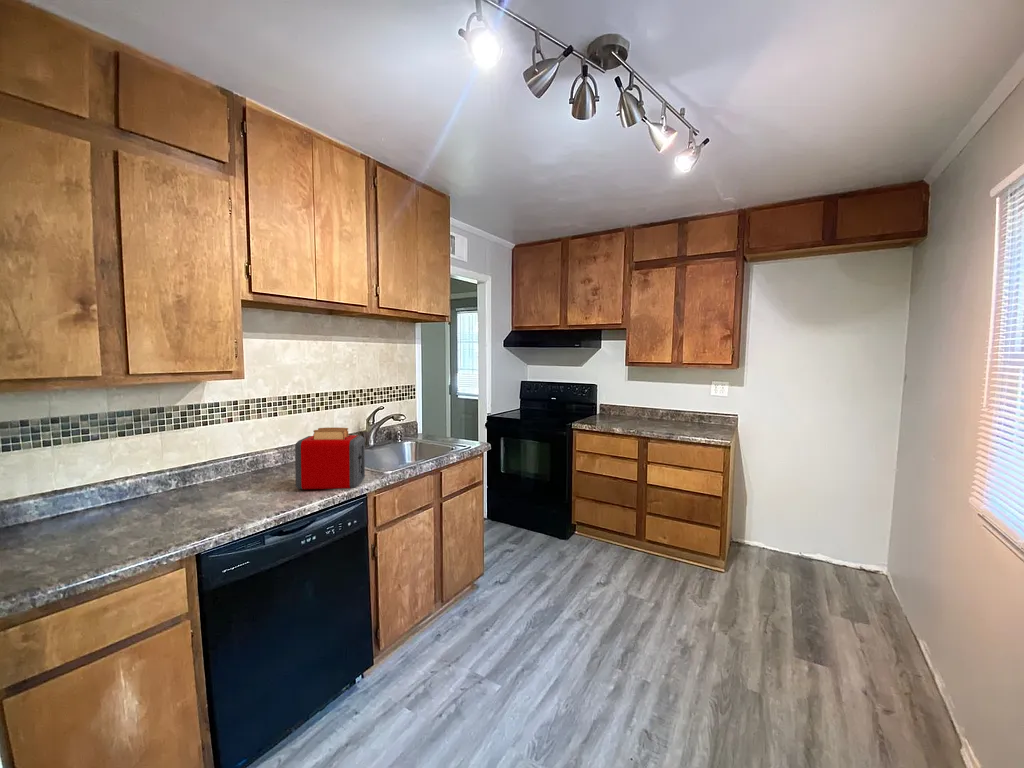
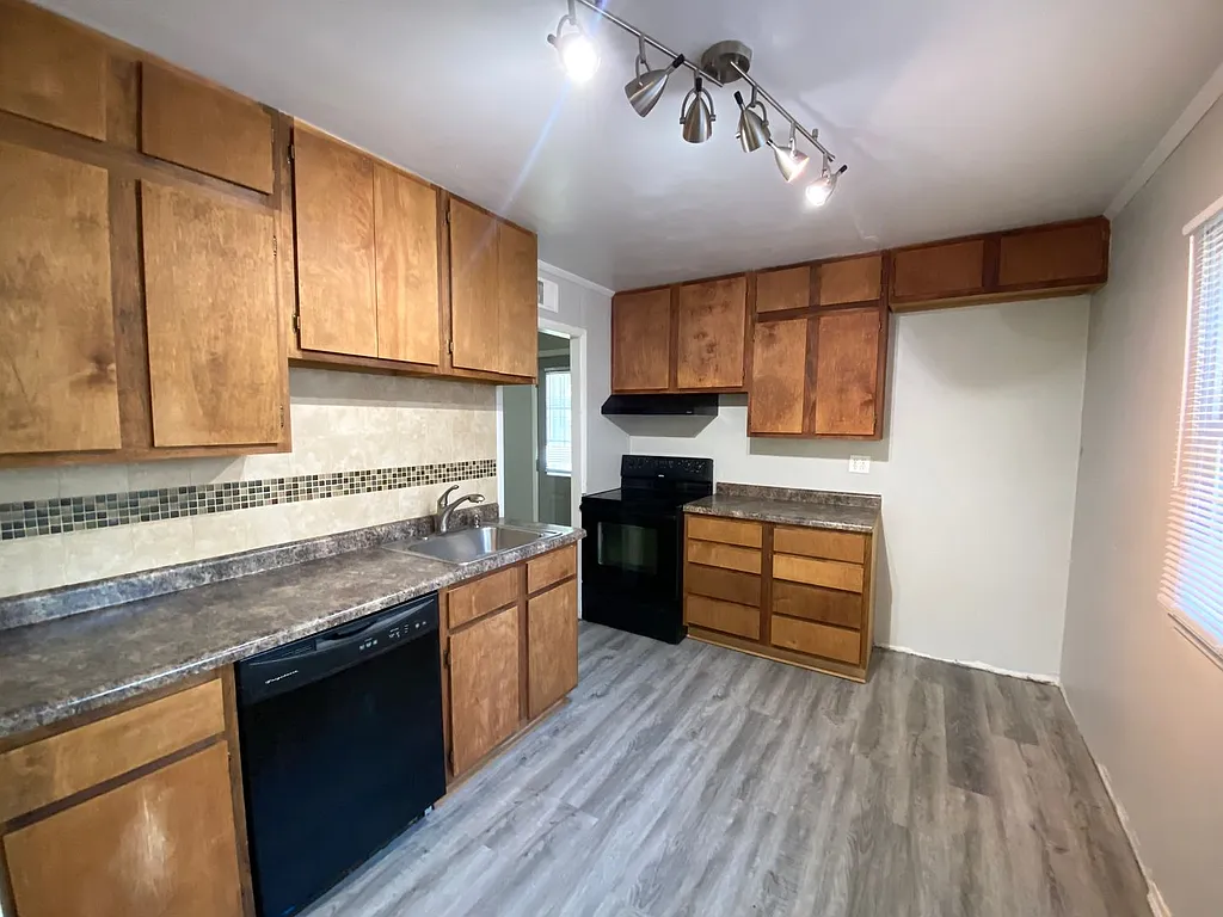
- toaster [294,427,366,490]
